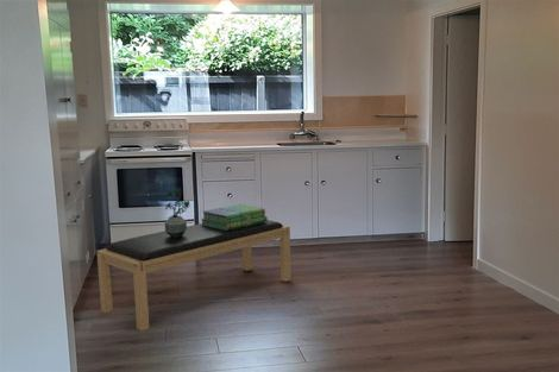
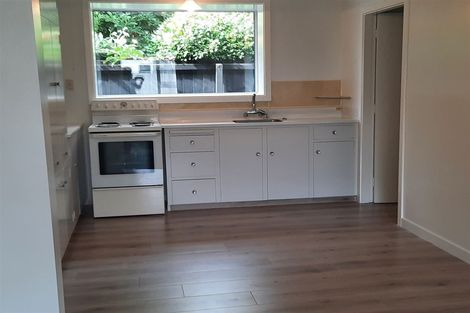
- stack of books [200,203,269,231]
- potted plant [164,187,191,238]
- bench [96,219,293,332]
